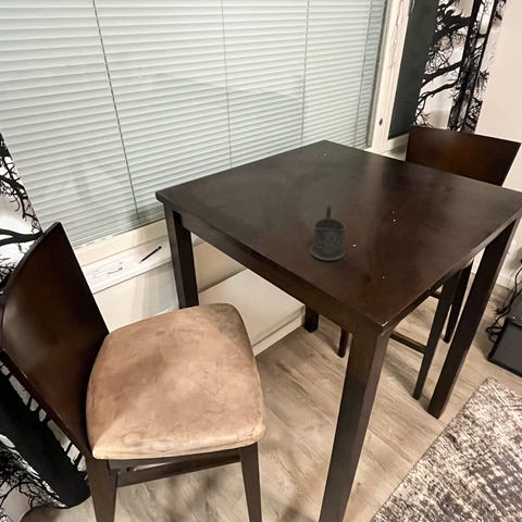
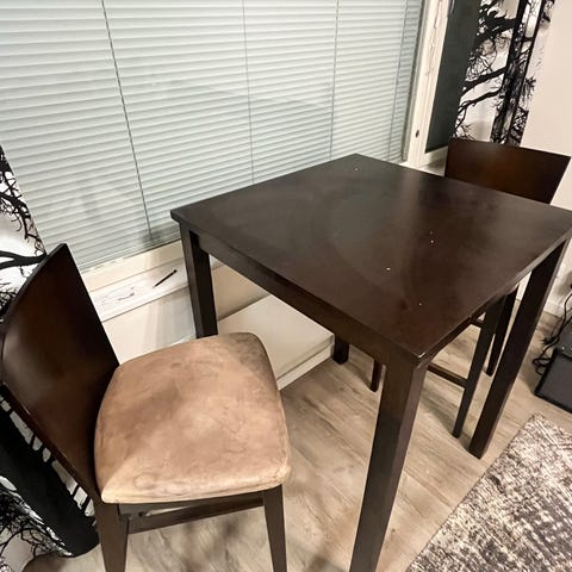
- mug [309,204,346,261]
